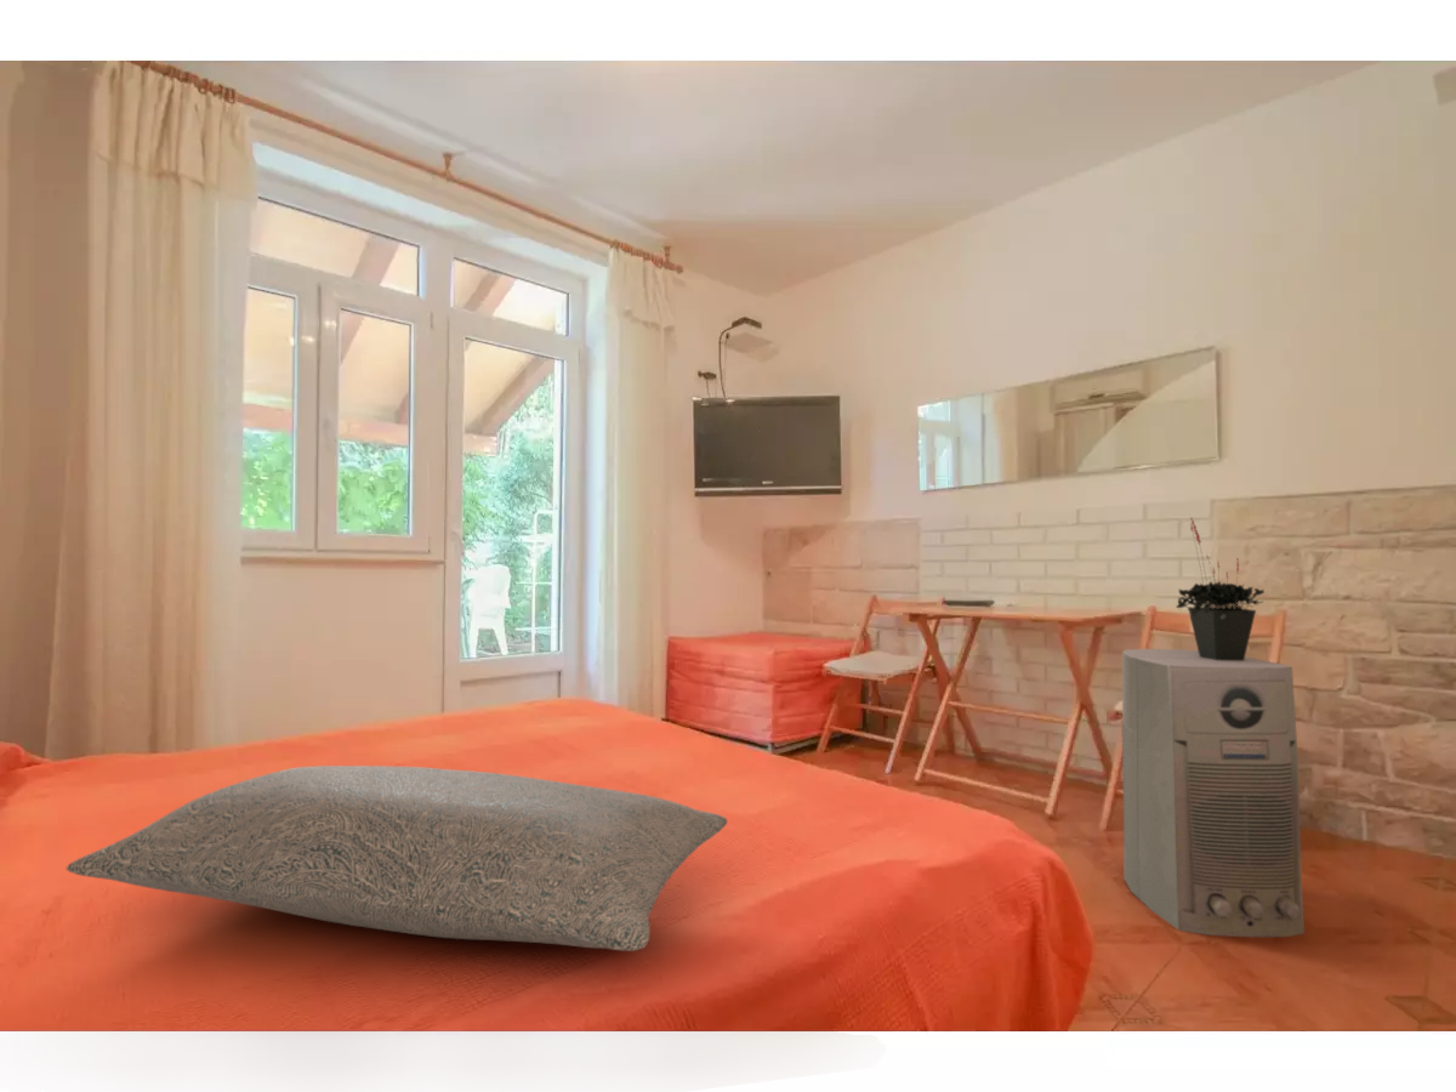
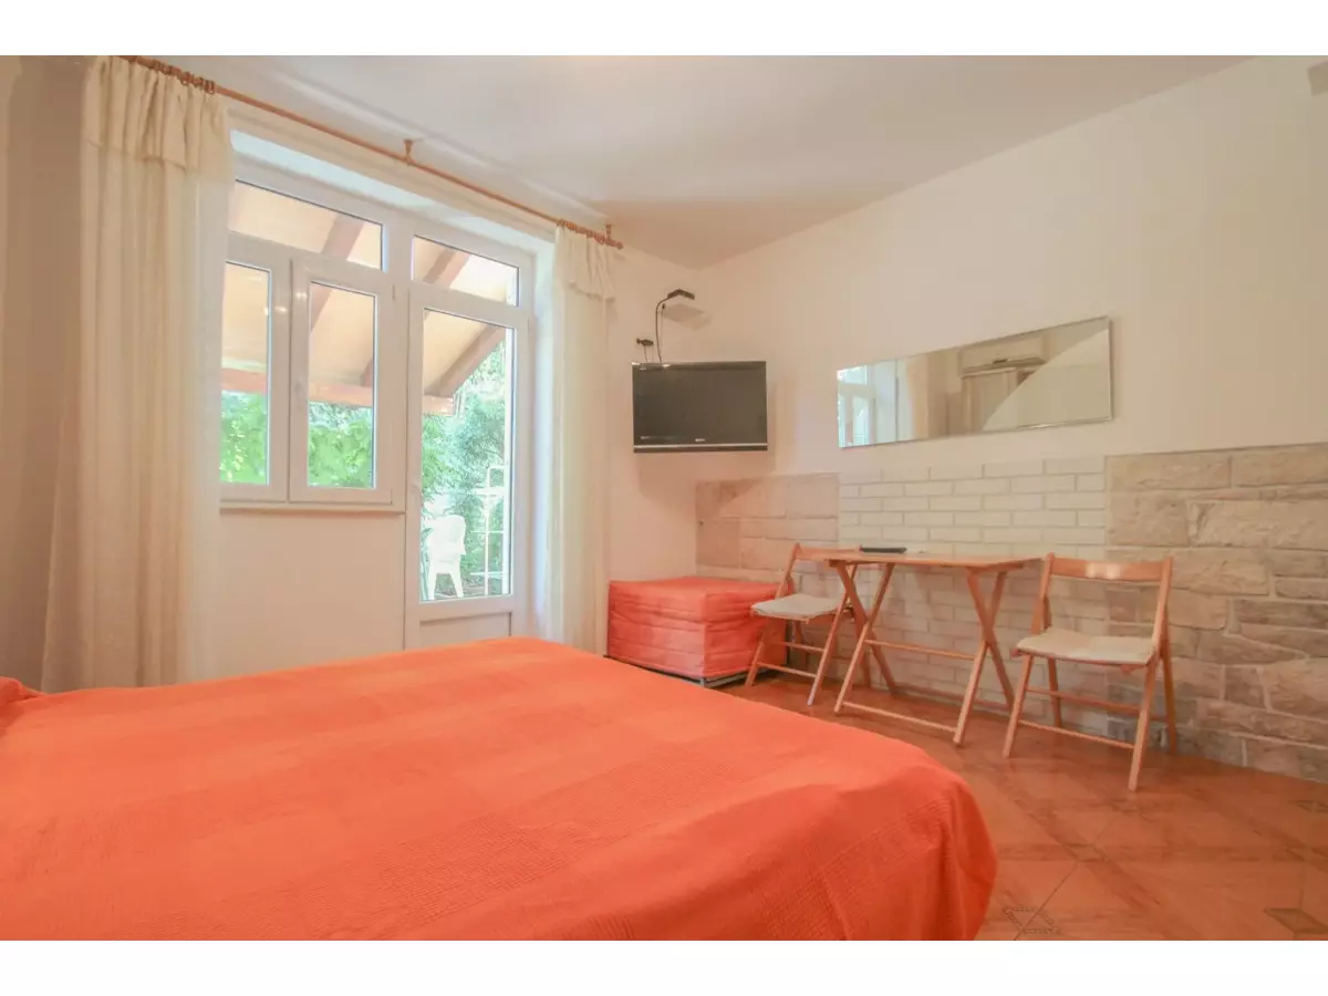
- pillow [64,764,728,952]
- potted plant [1175,516,1266,660]
- air purifier [1120,648,1306,938]
